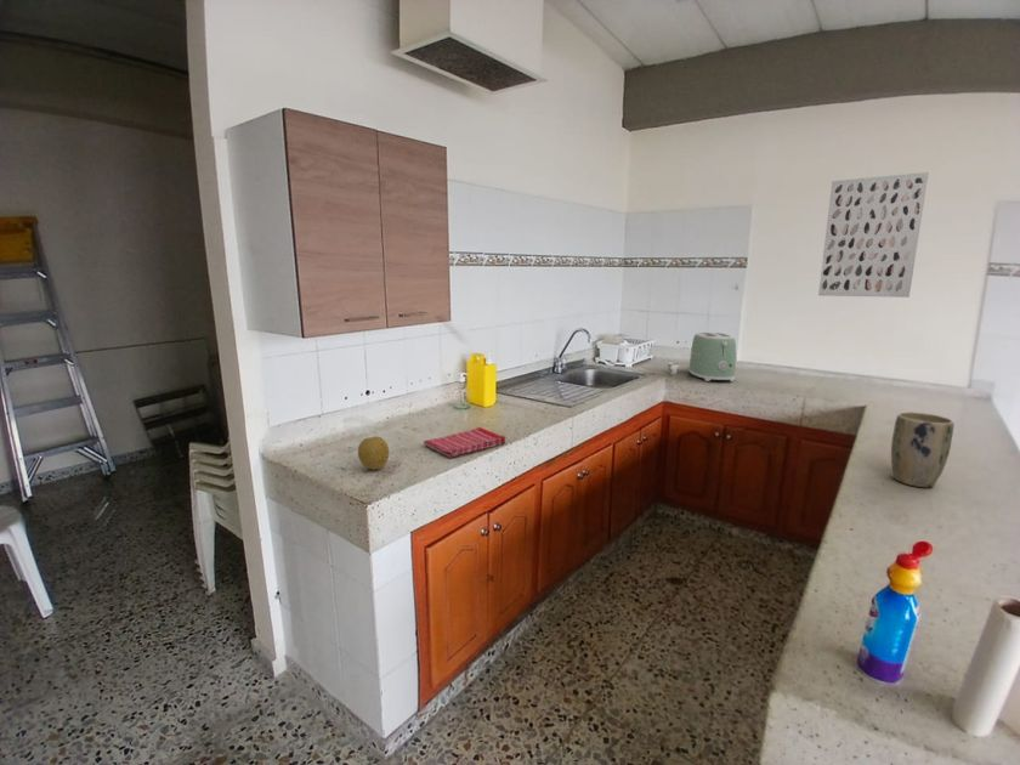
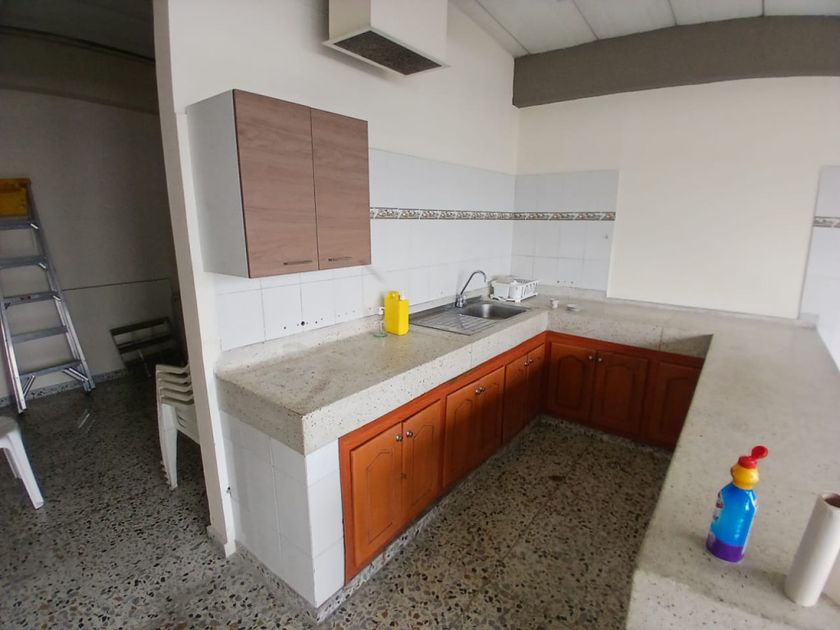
- wall art [817,171,930,299]
- plant pot [890,410,954,488]
- dish towel [423,426,506,459]
- toaster [687,332,737,382]
- fruit [357,436,390,471]
